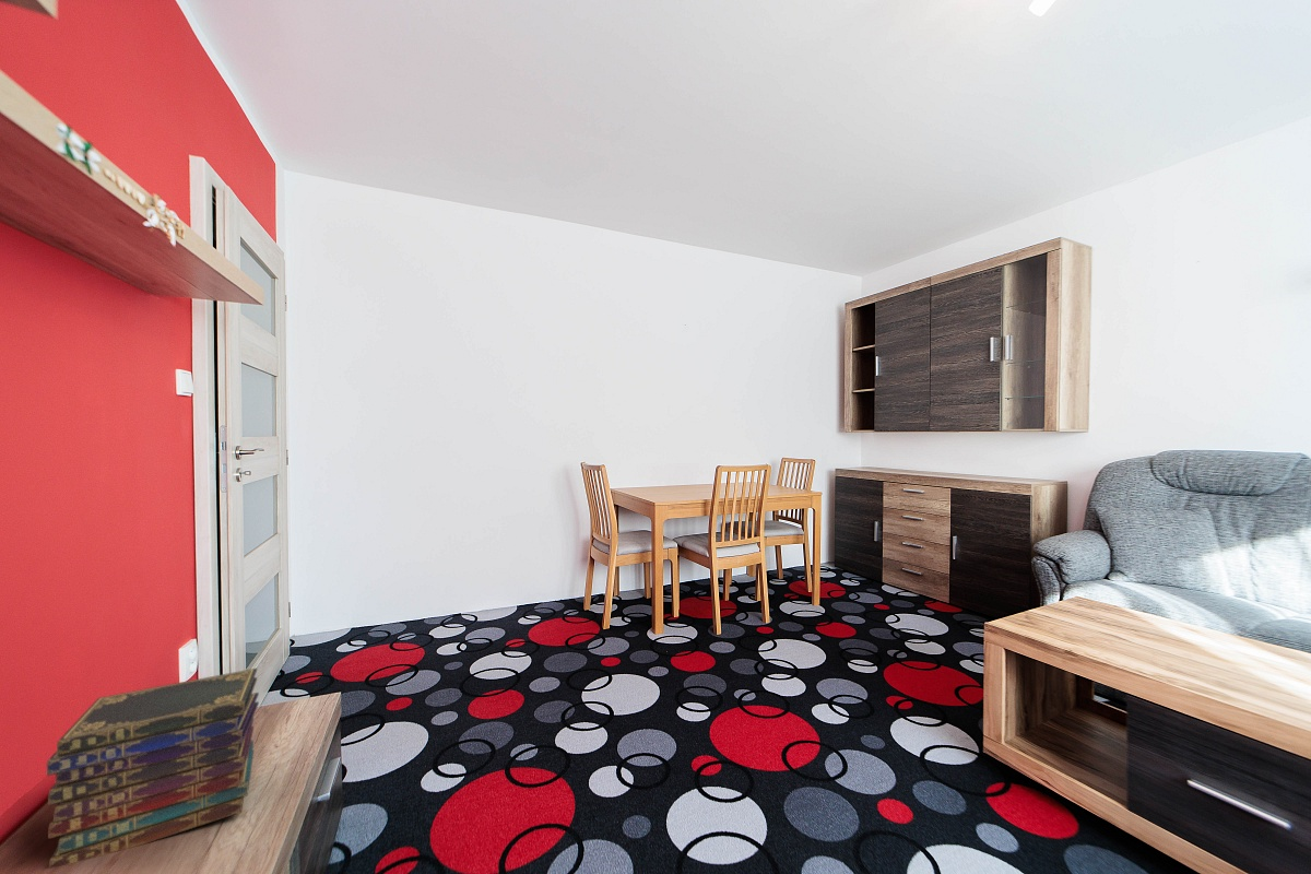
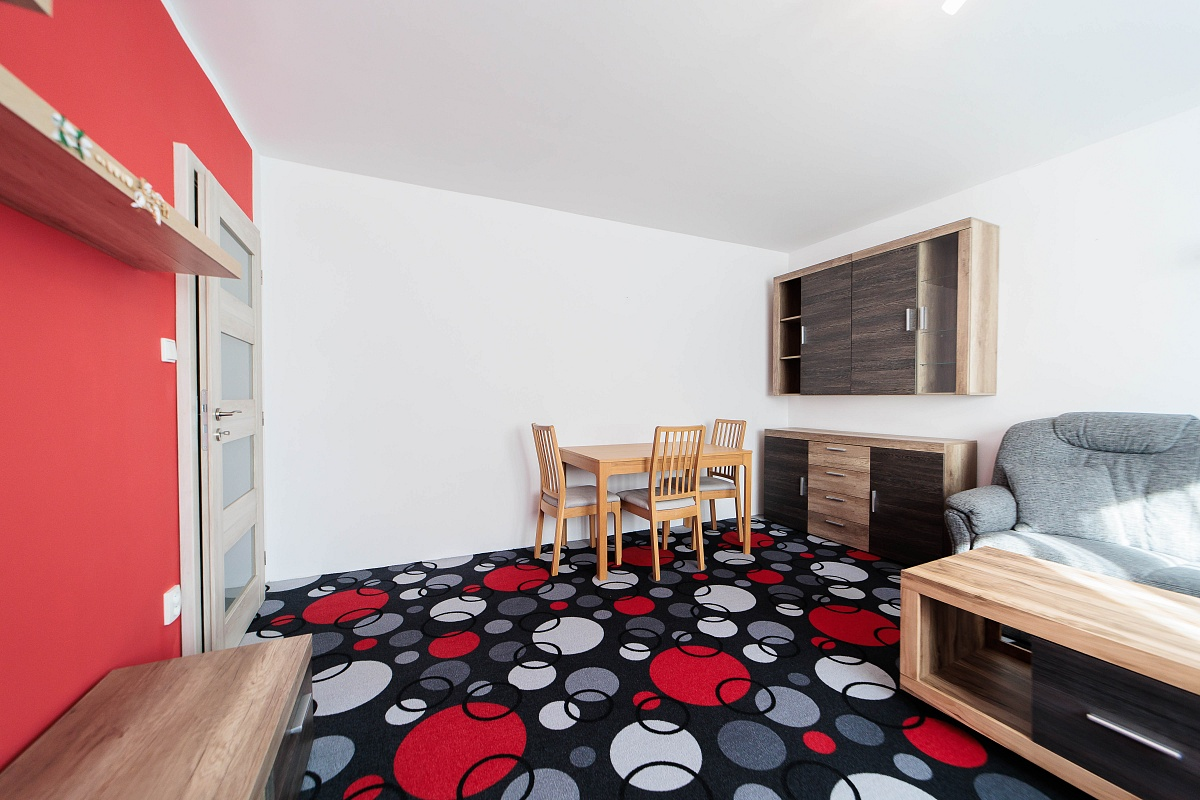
- book stack [46,668,260,870]
